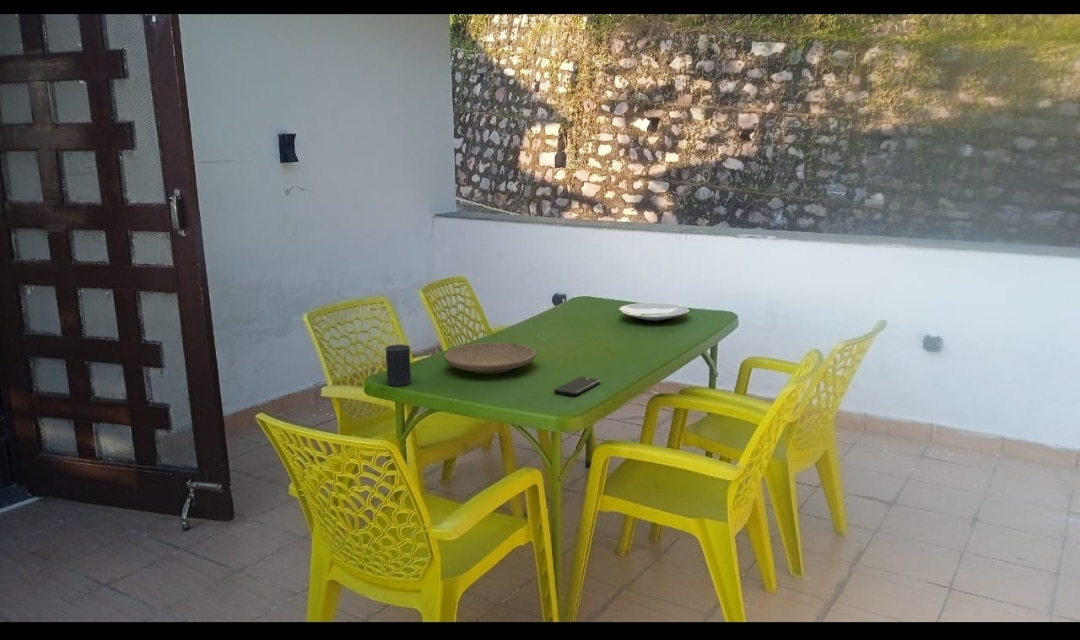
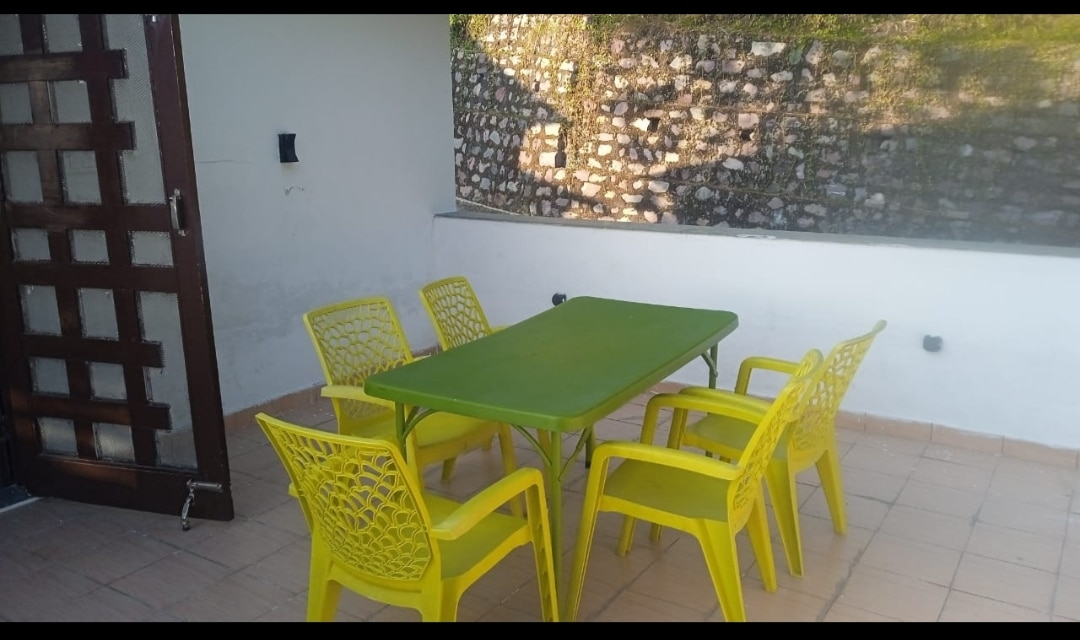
- plate [443,341,536,375]
- cup [385,344,412,387]
- plate [618,302,690,322]
- smartphone [553,376,601,397]
